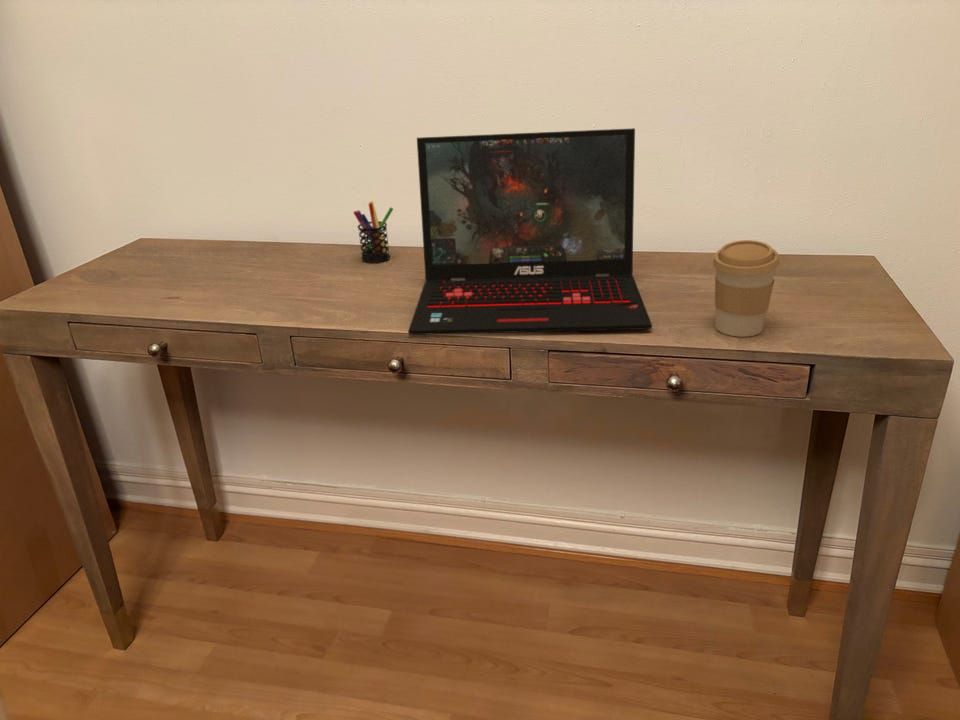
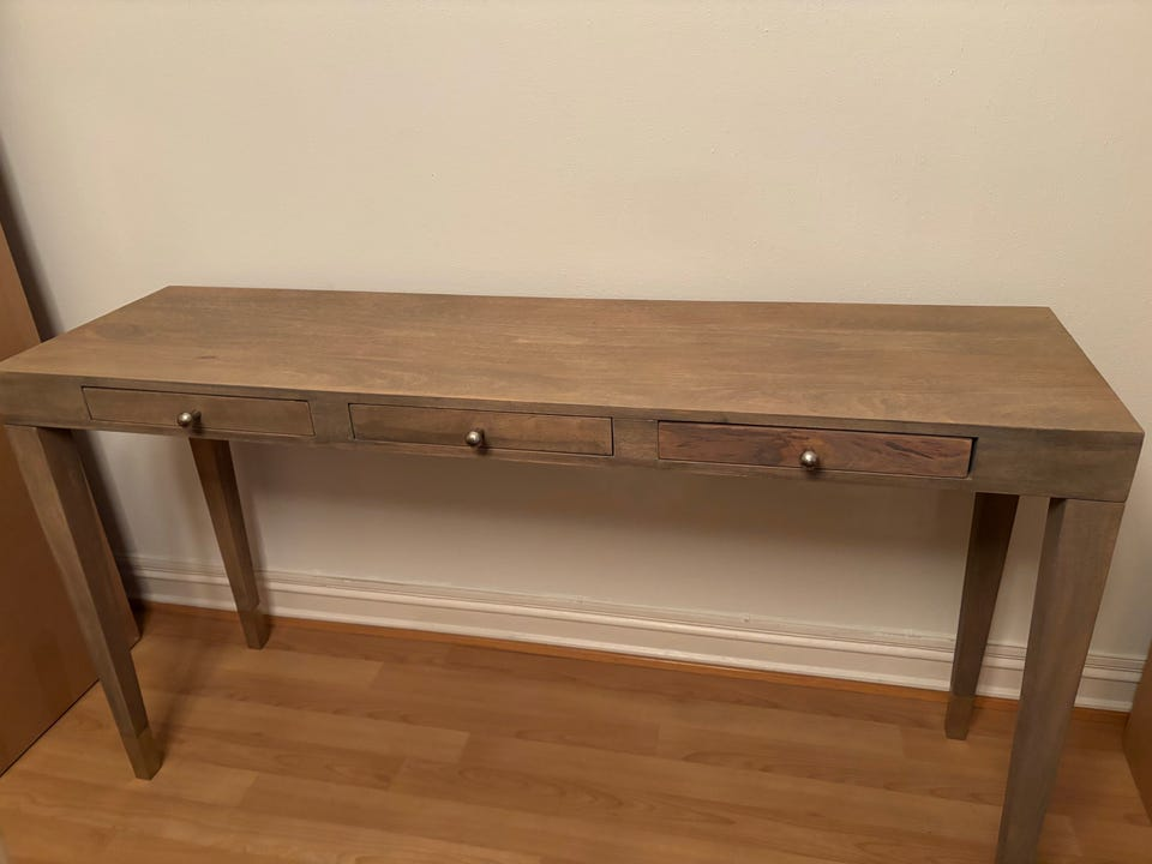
- laptop [407,127,653,336]
- pen holder [353,200,394,264]
- coffee cup [712,239,780,338]
